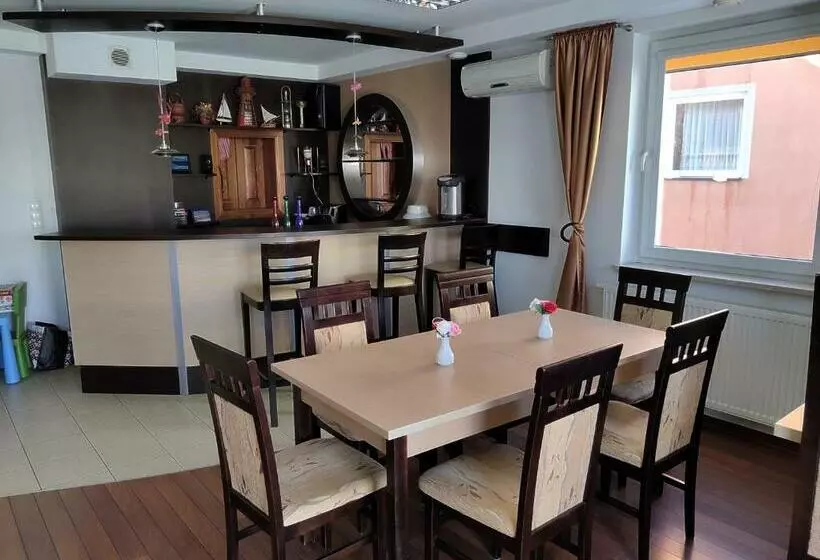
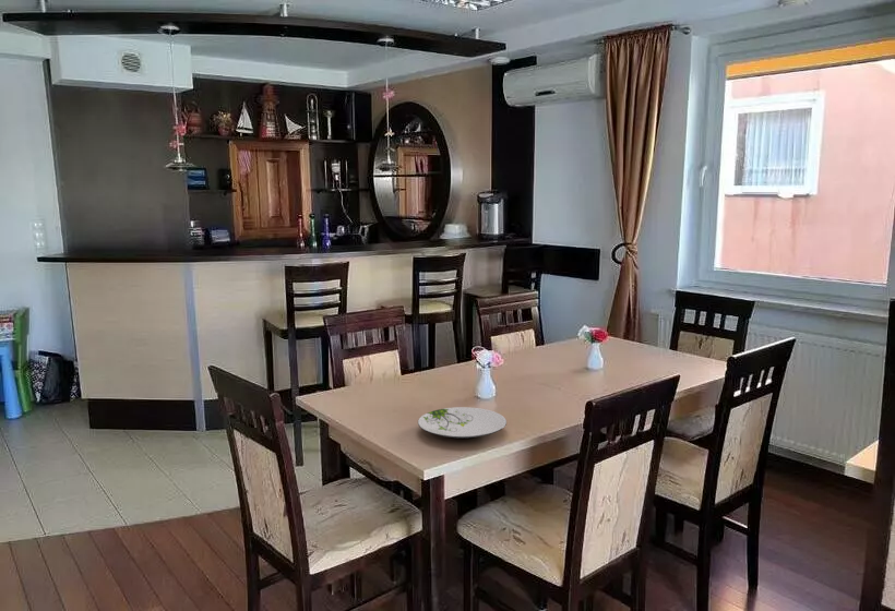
+ plate [417,406,508,439]
